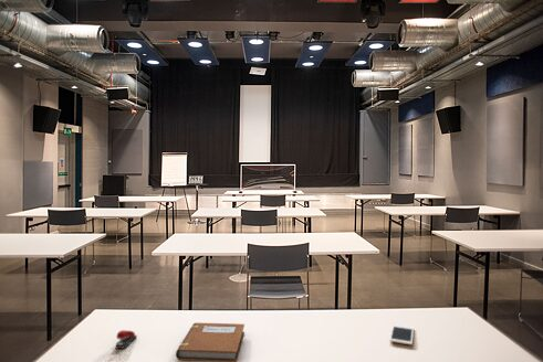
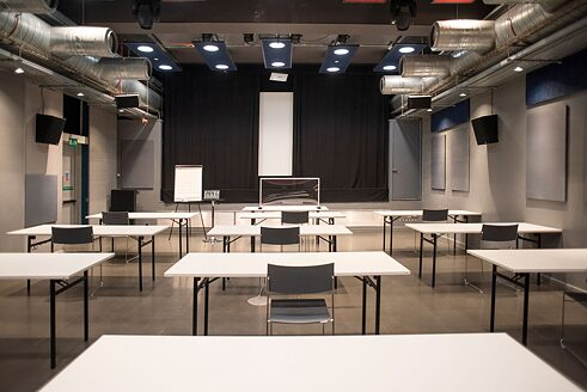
- cell phone [388,323,415,345]
- notebook [175,321,246,362]
- stapler [115,329,138,350]
